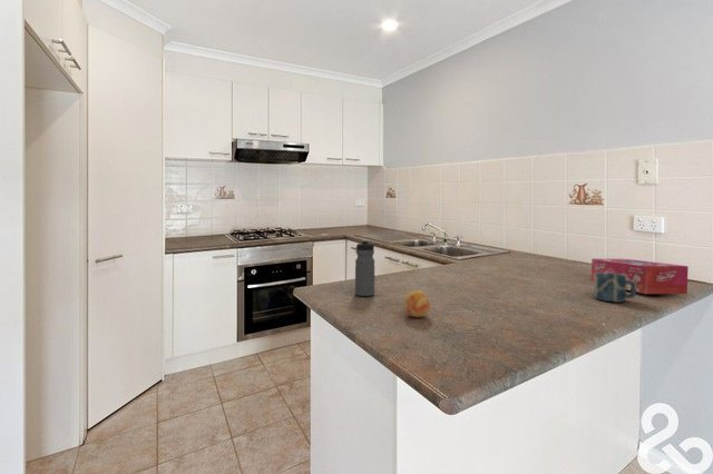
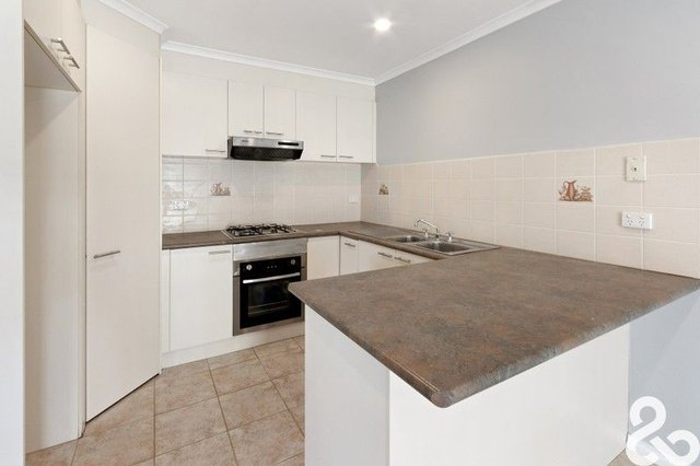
- tissue box [590,258,690,295]
- water bottle [354,238,375,297]
- fruit [402,289,431,318]
- cup [593,273,637,304]
